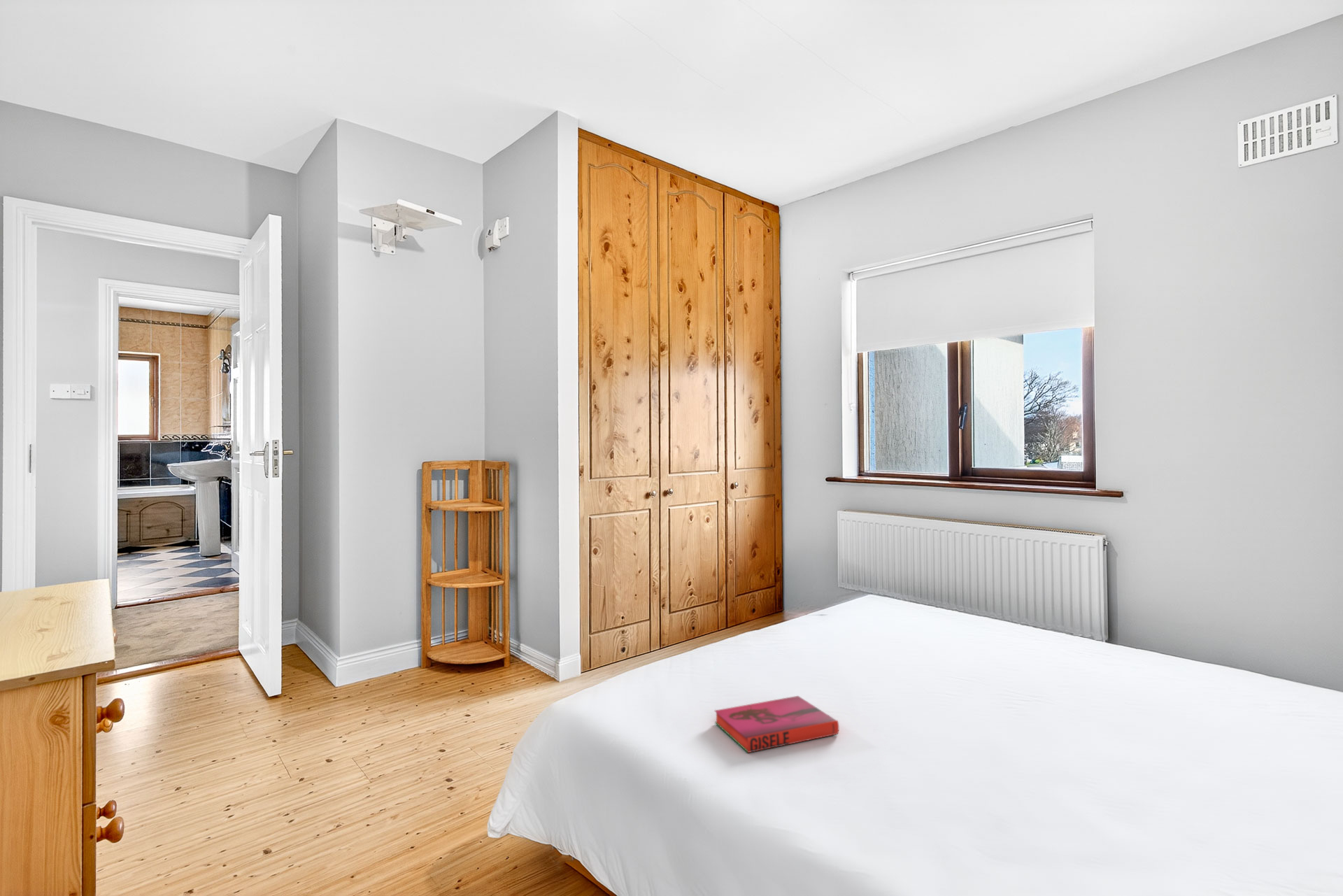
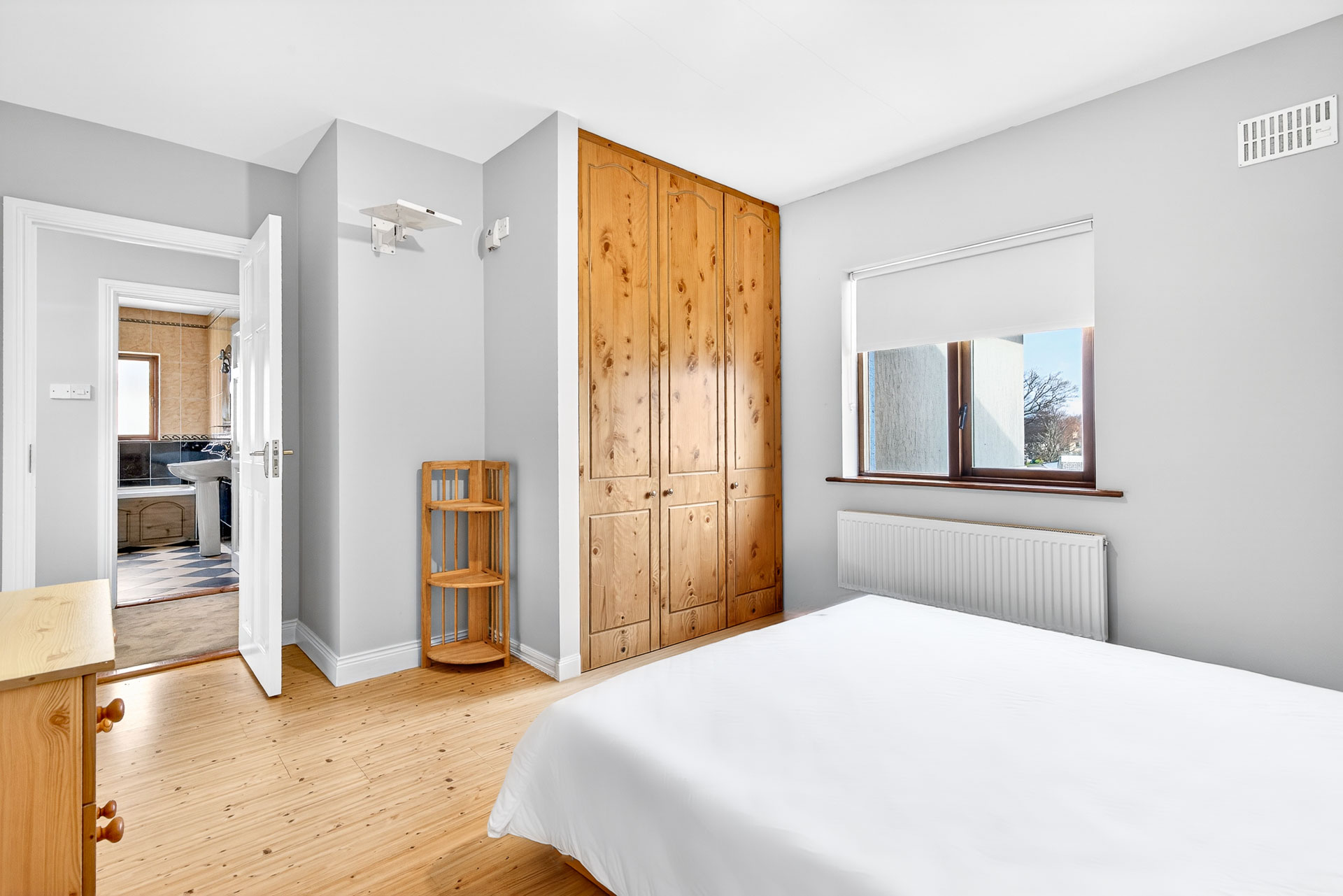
- hardback book [714,695,839,753]
